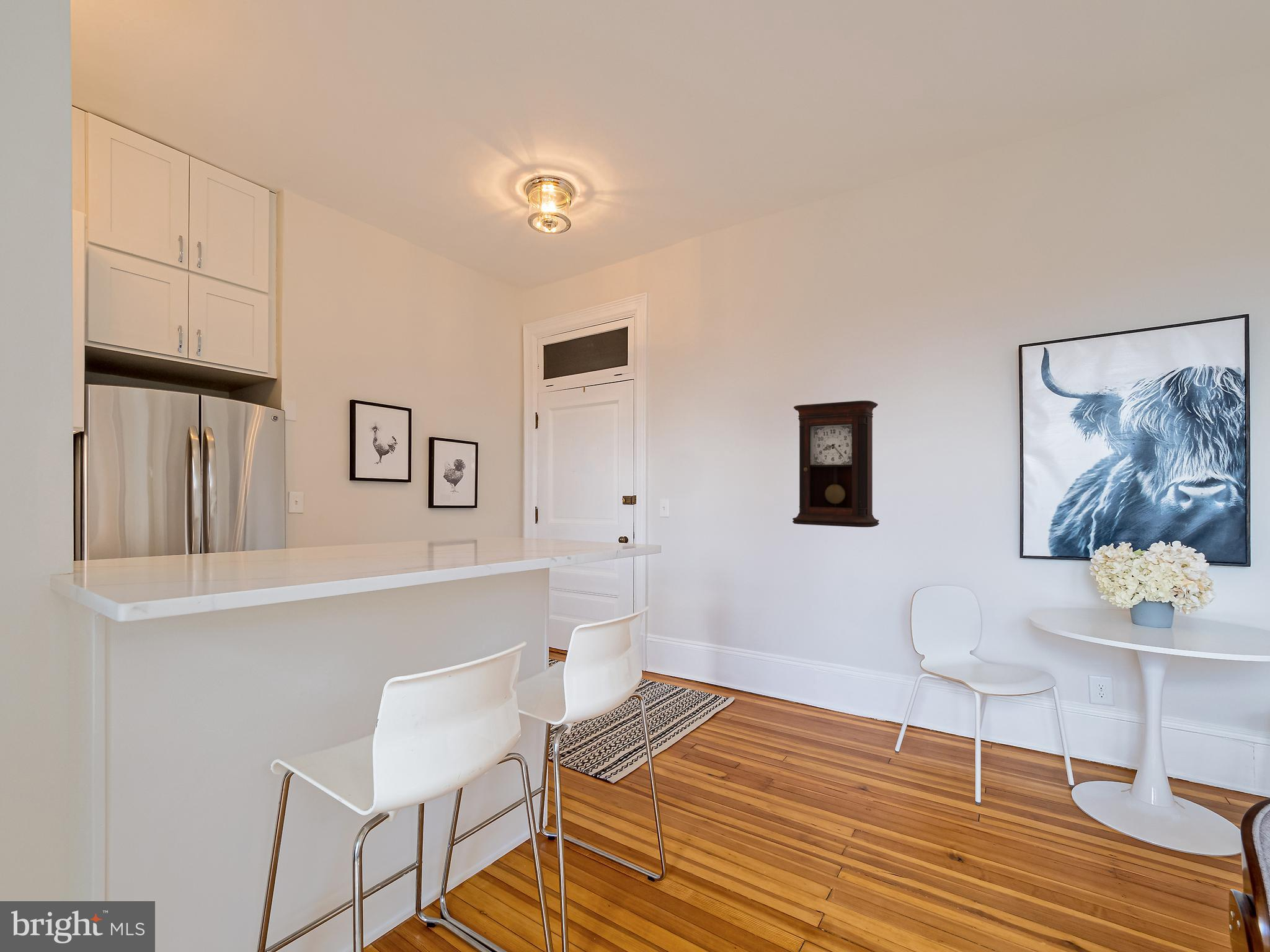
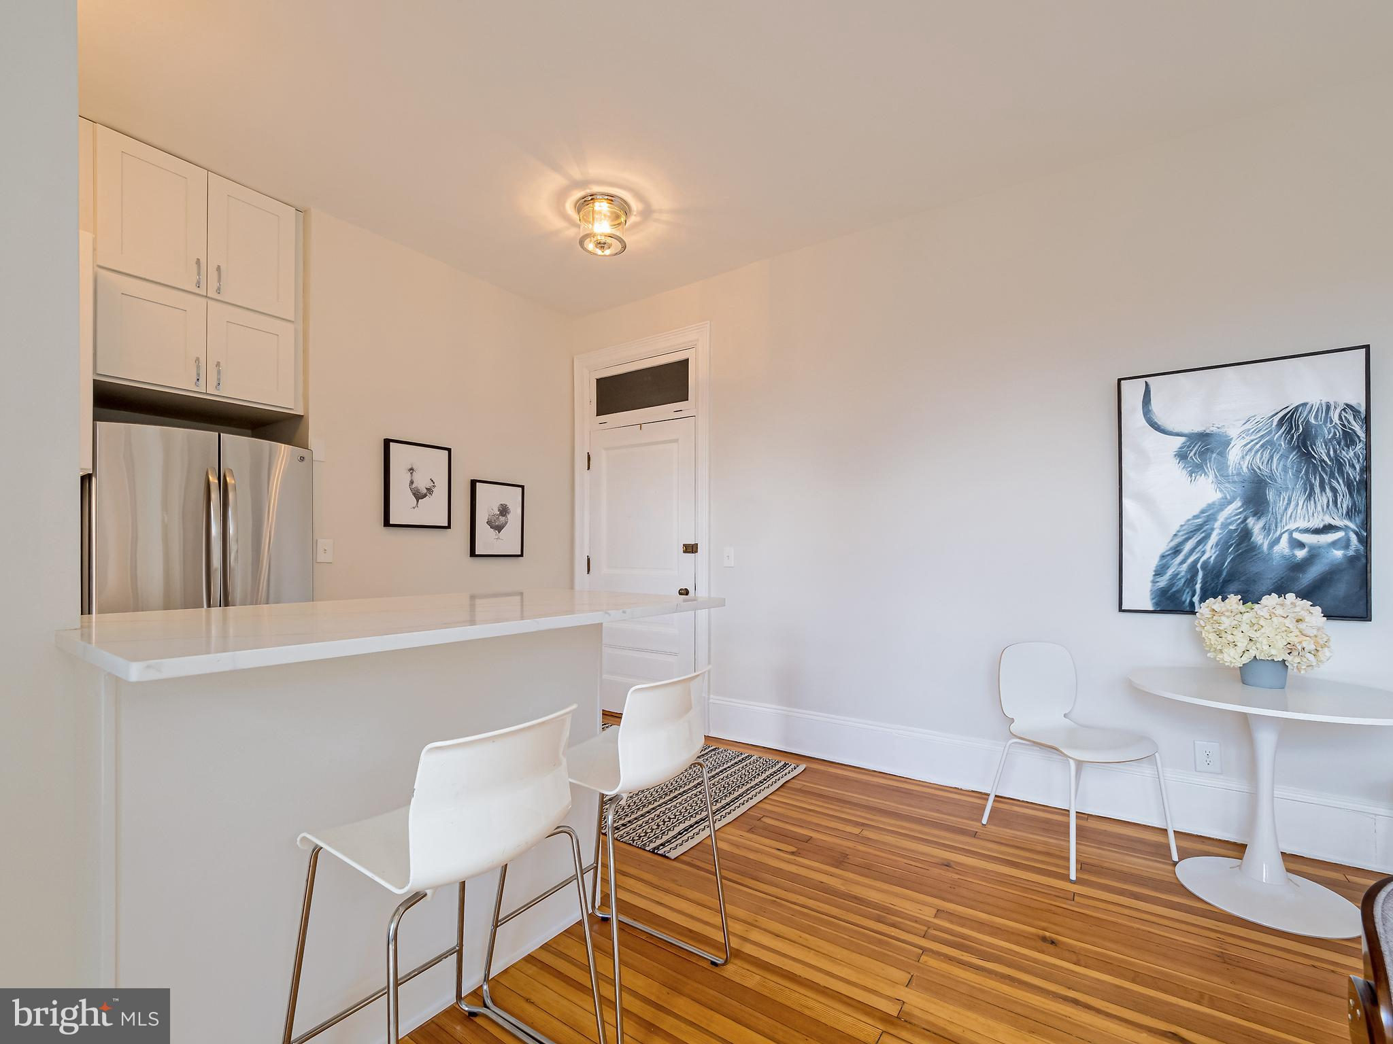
- pendulum clock [792,400,880,528]
